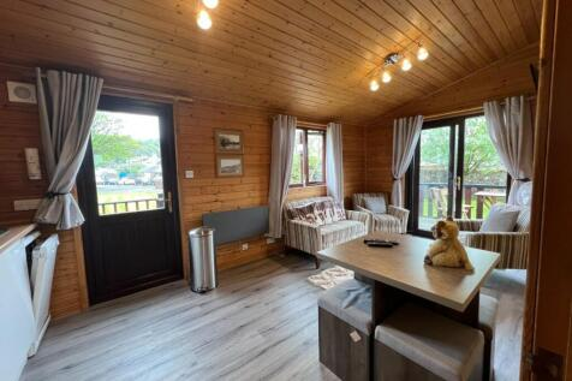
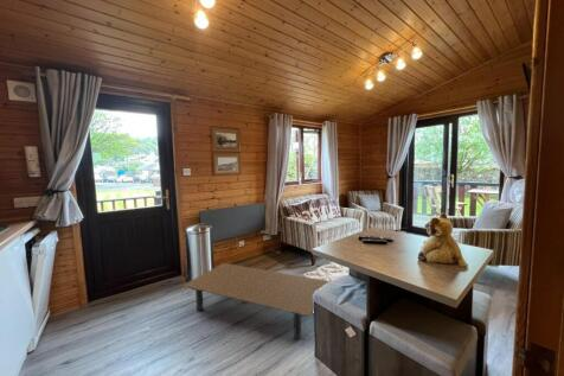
+ coffee table [181,262,332,340]
